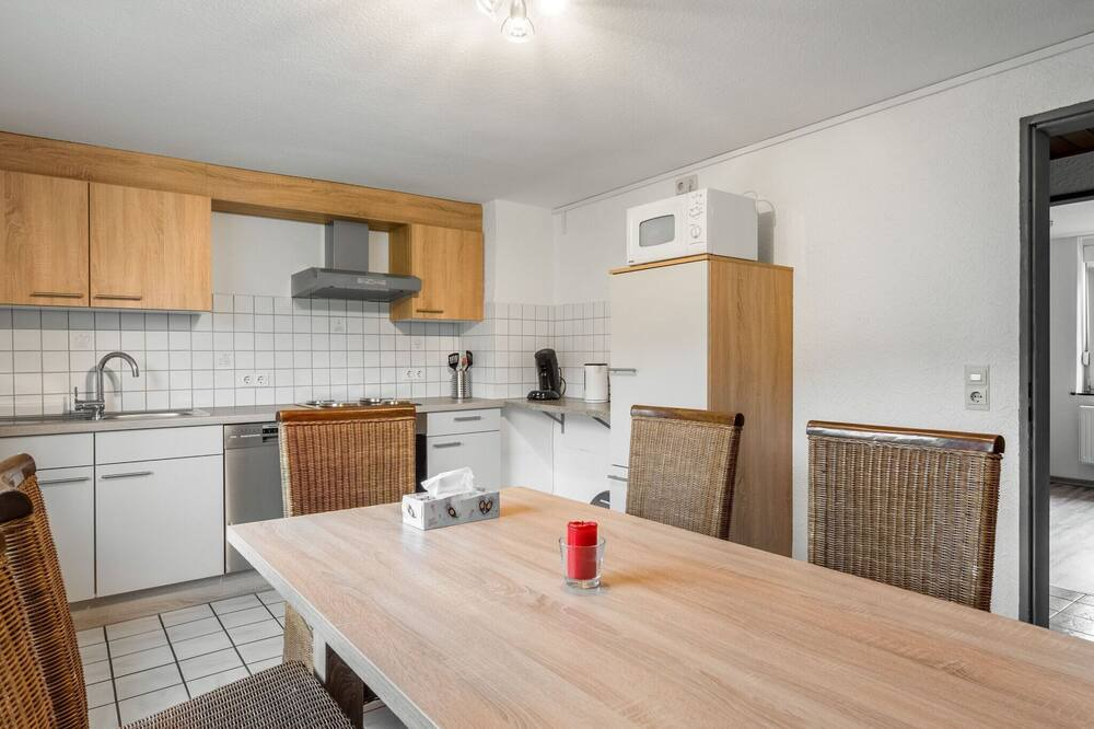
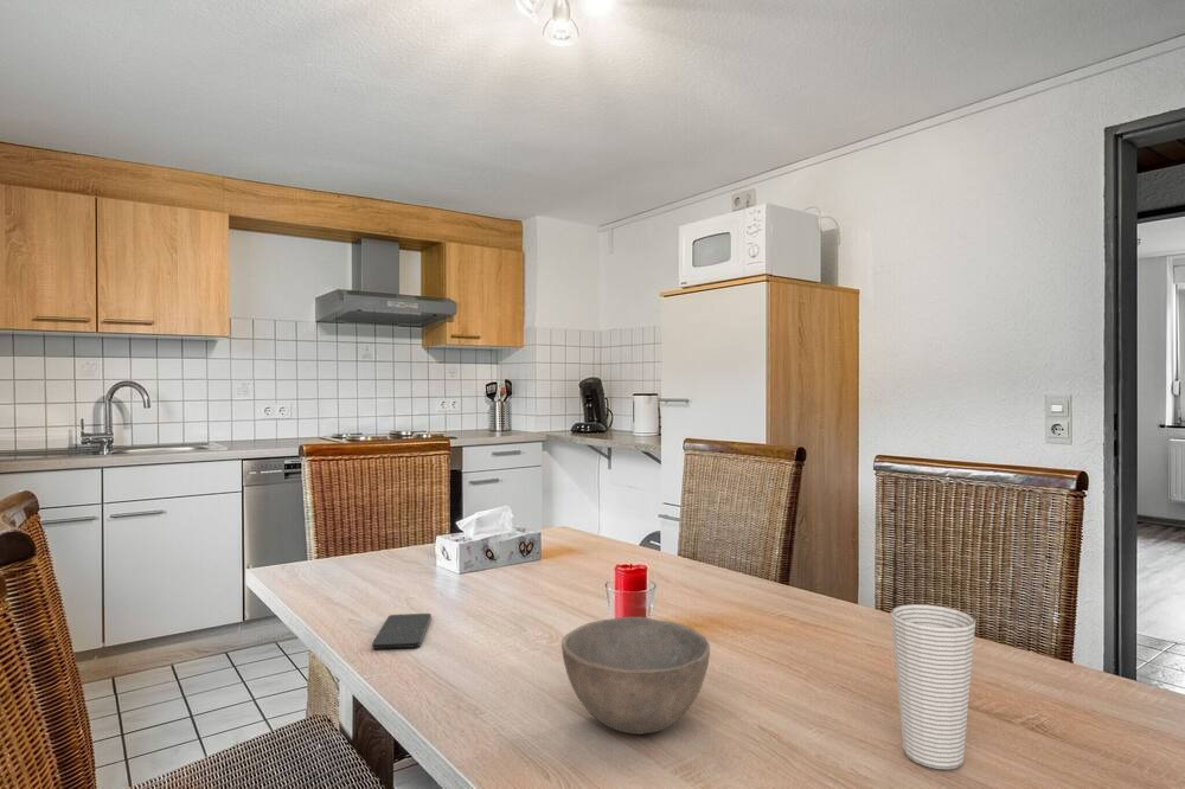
+ cup [890,603,976,770]
+ smartphone [371,612,433,650]
+ bowl [561,616,711,736]
